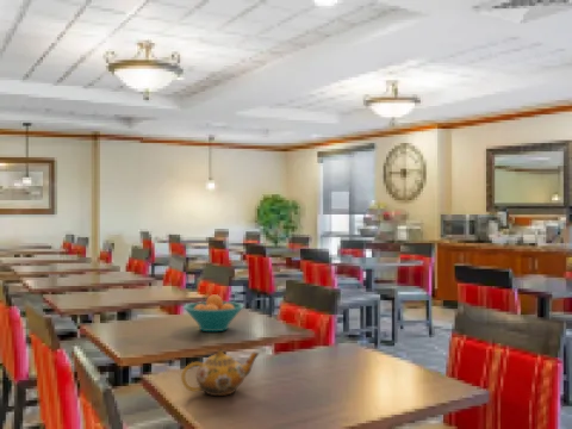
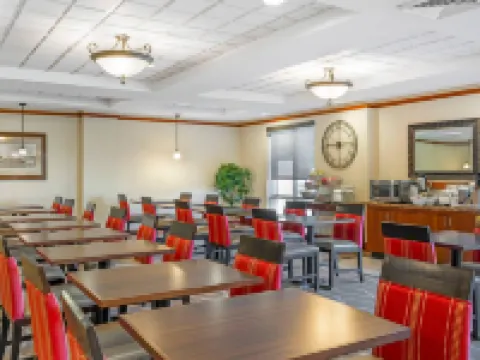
- teapot [180,347,260,397]
- fruit bowl [182,293,244,332]
